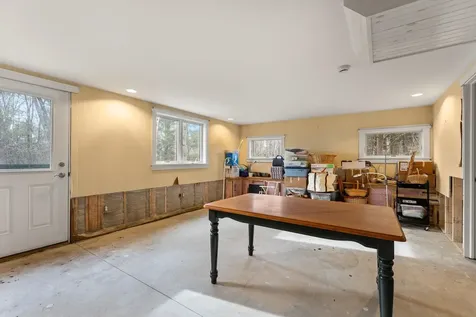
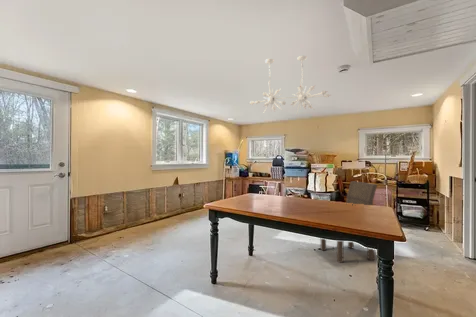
+ chandelier [249,55,331,116]
+ dining chair [320,180,378,264]
